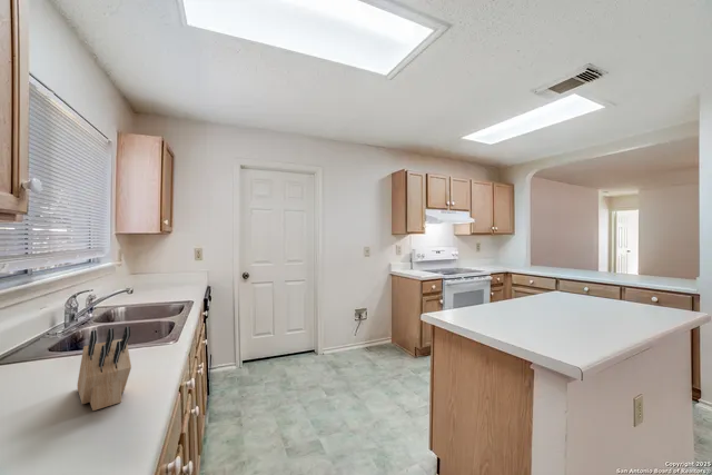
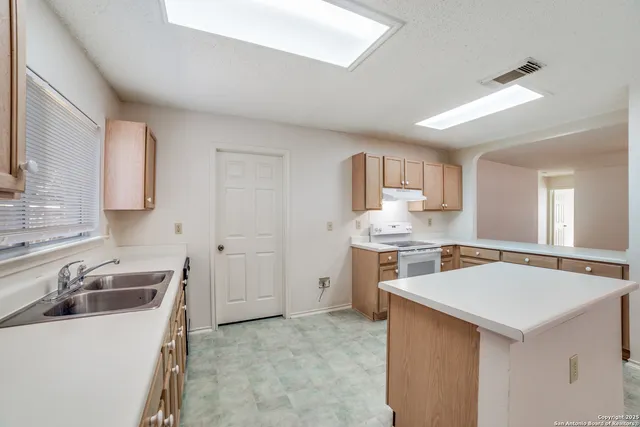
- knife block [76,326,132,412]
